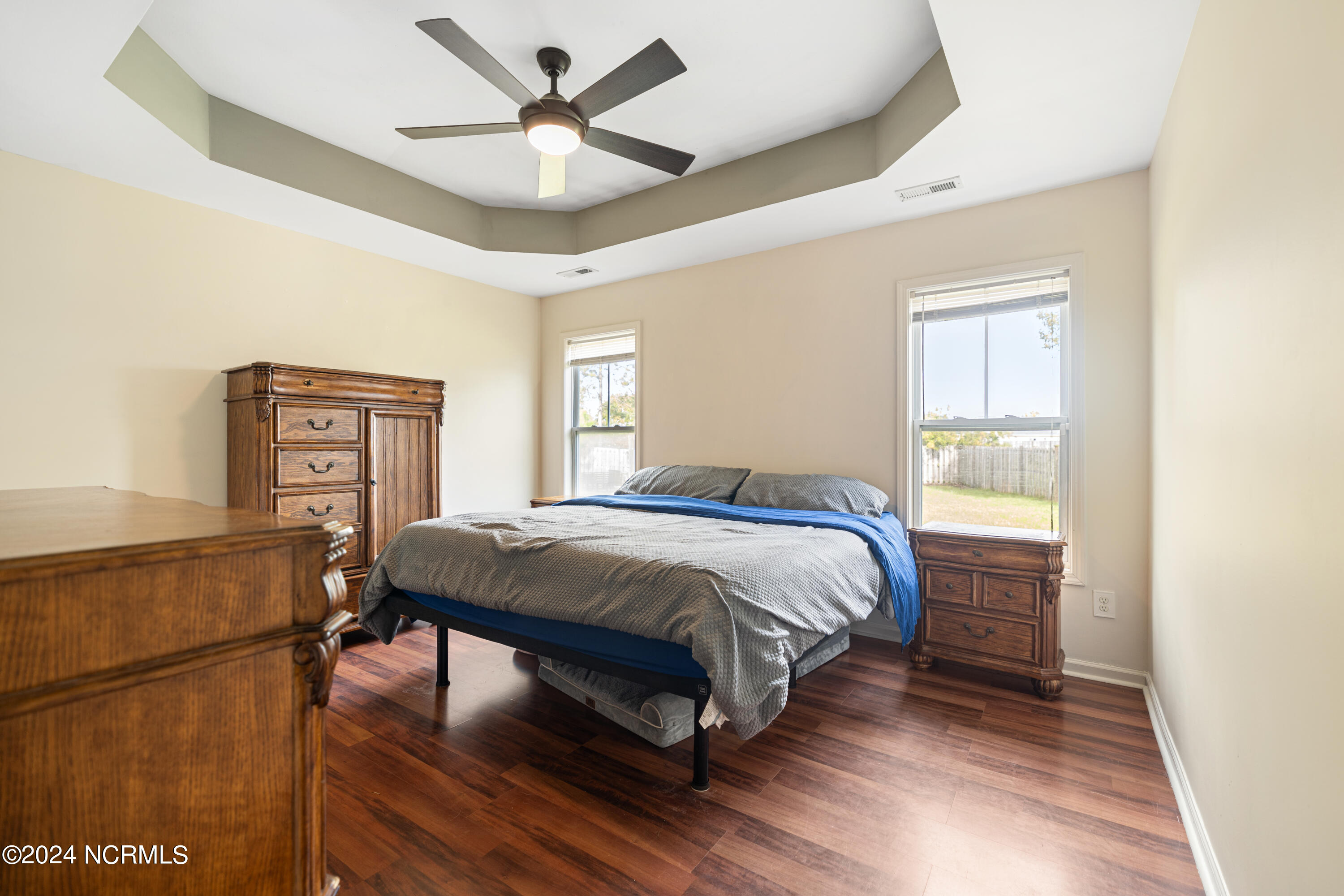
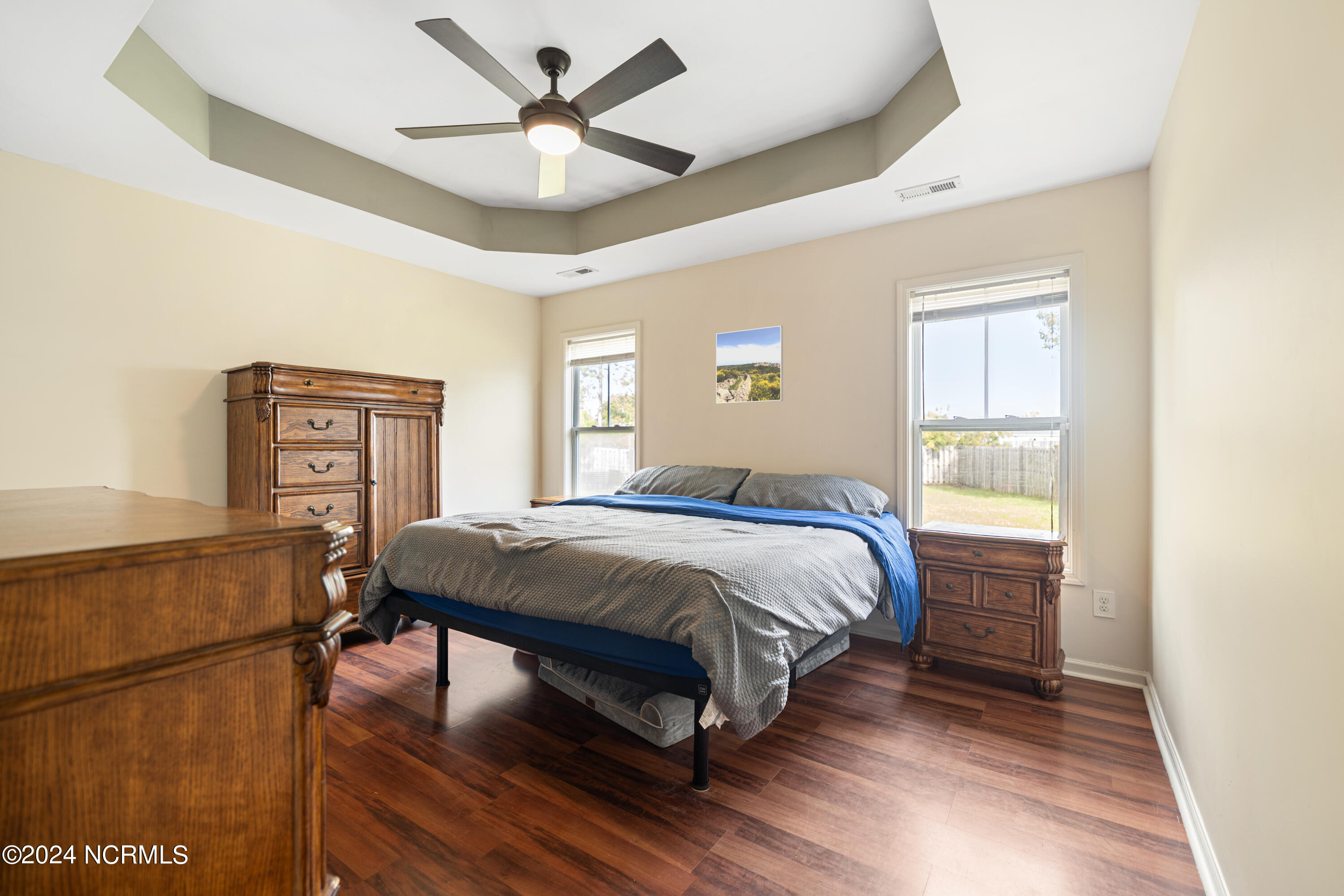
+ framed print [716,325,783,404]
